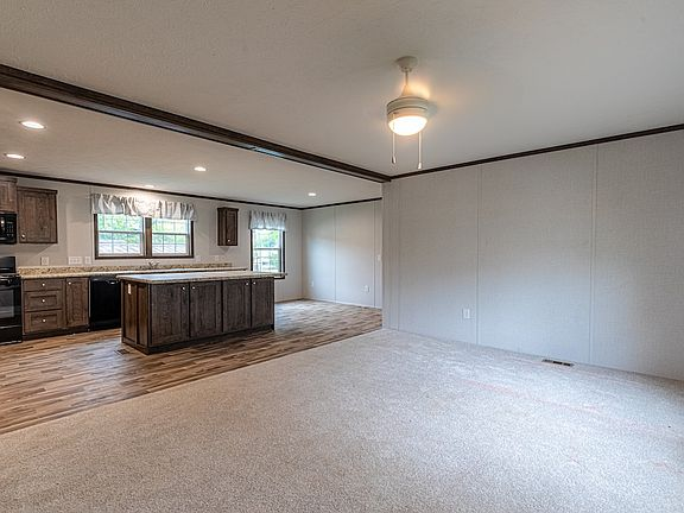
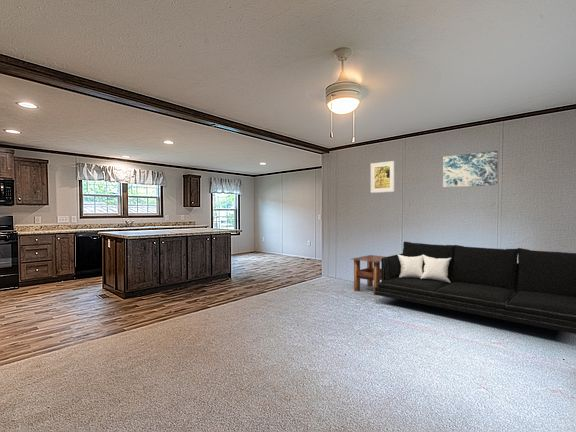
+ side table [351,254,386,296]
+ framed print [370,160,395,194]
+ sofa [374,241,576,335]
+ wall art [442,150,499,189]
